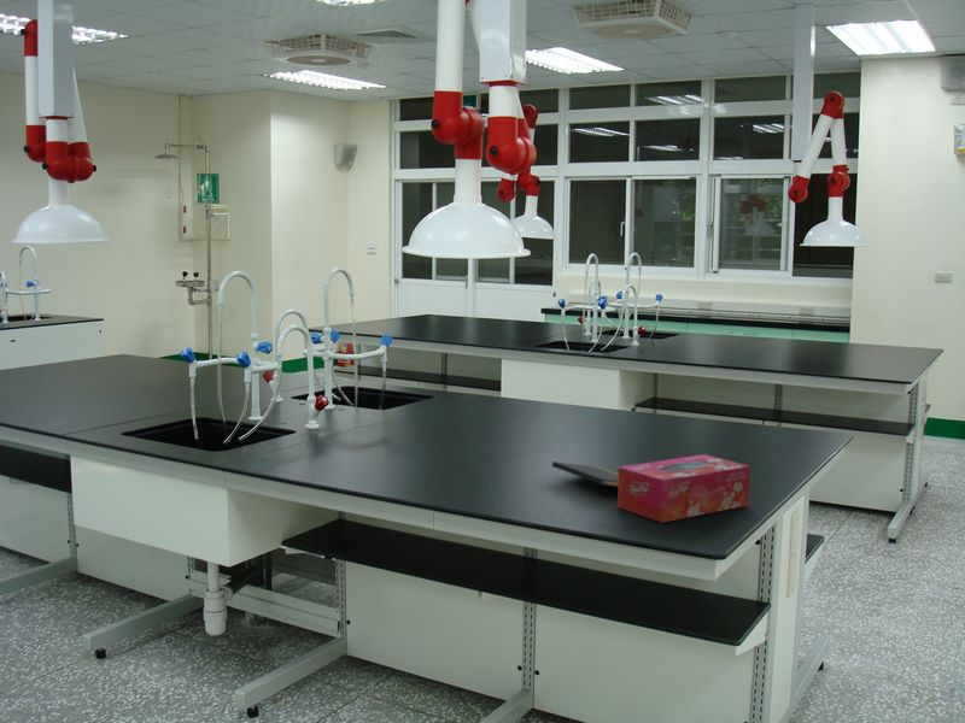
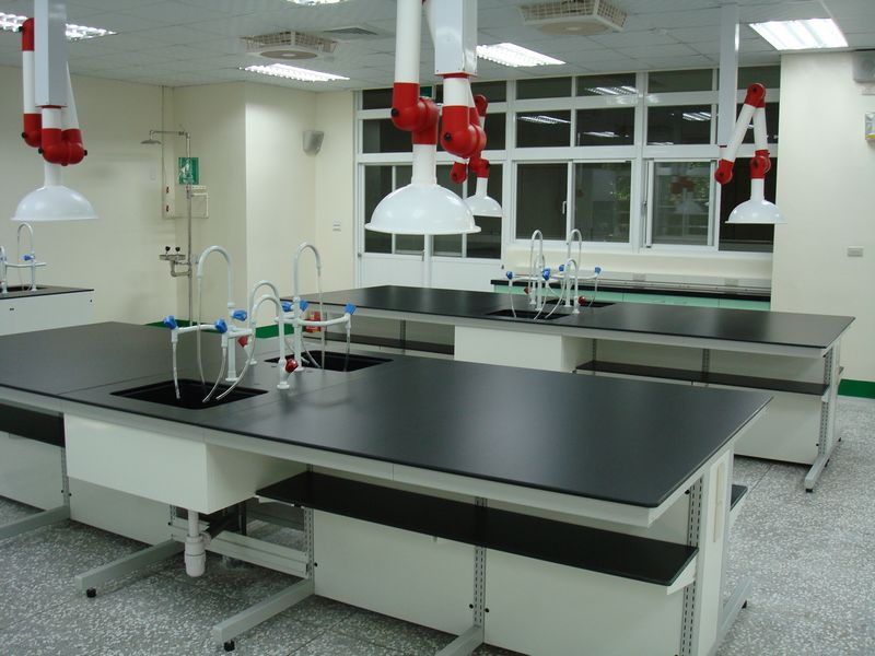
- notepad [551,460,619,499]
- tissue box [616,453,751,524]
